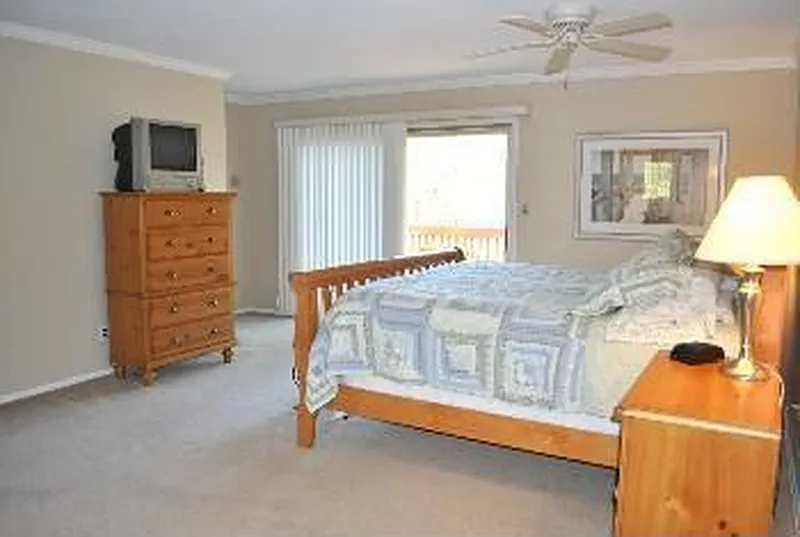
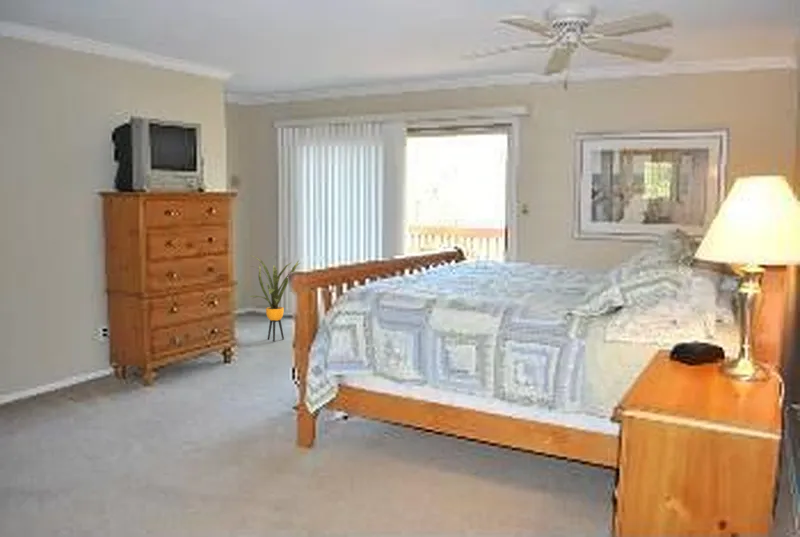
+ house plant [249,255,301,343]
